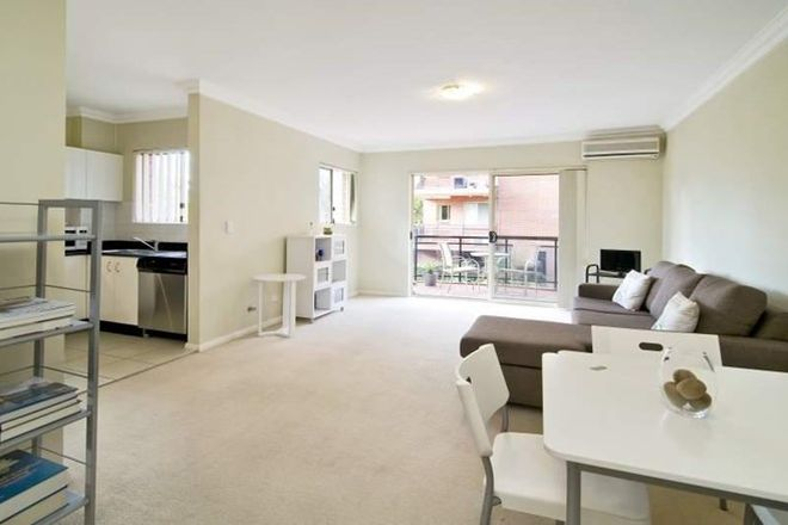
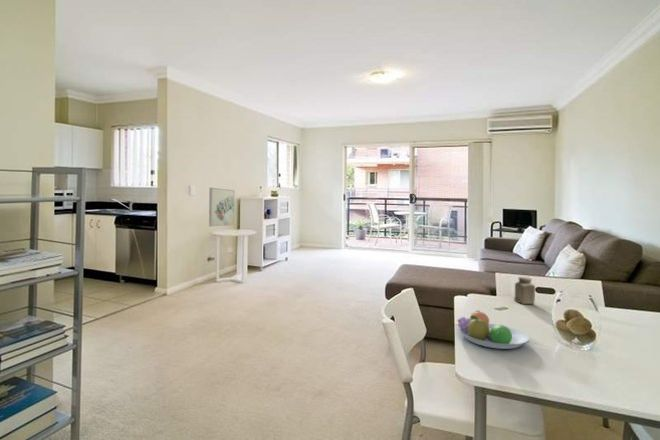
+ wall art [208,187,236,227]
+ fruit bowl [456,310,530,350]
+ salt shaker [514,276,536,305]
